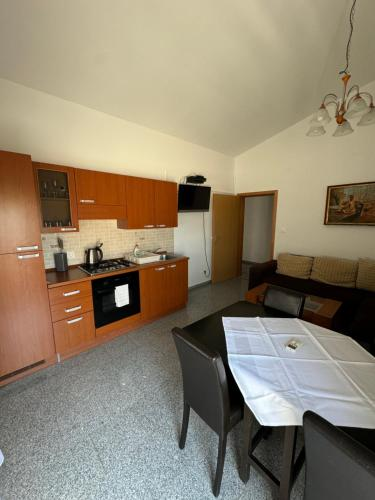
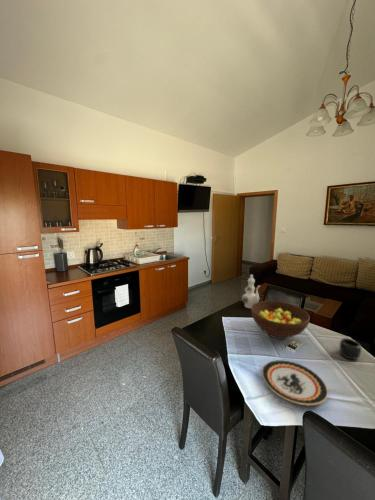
+ plate [261,359,329,407]
+ chinaware [241,274,261,309]
+ mug [338,337,362,361]
+ fruit bowl [250,300,311,340]
